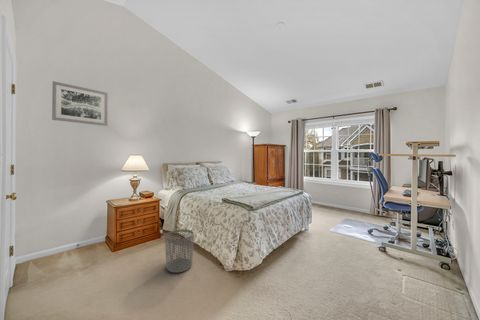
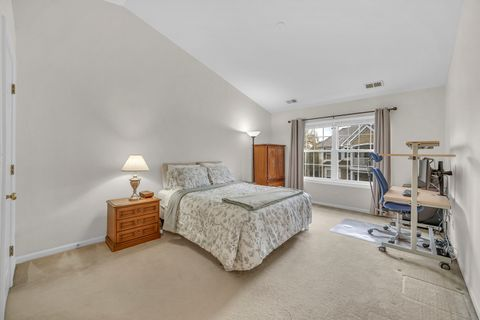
- wall art [51,80,109,127]
- waste bin [164,229,195,274]
